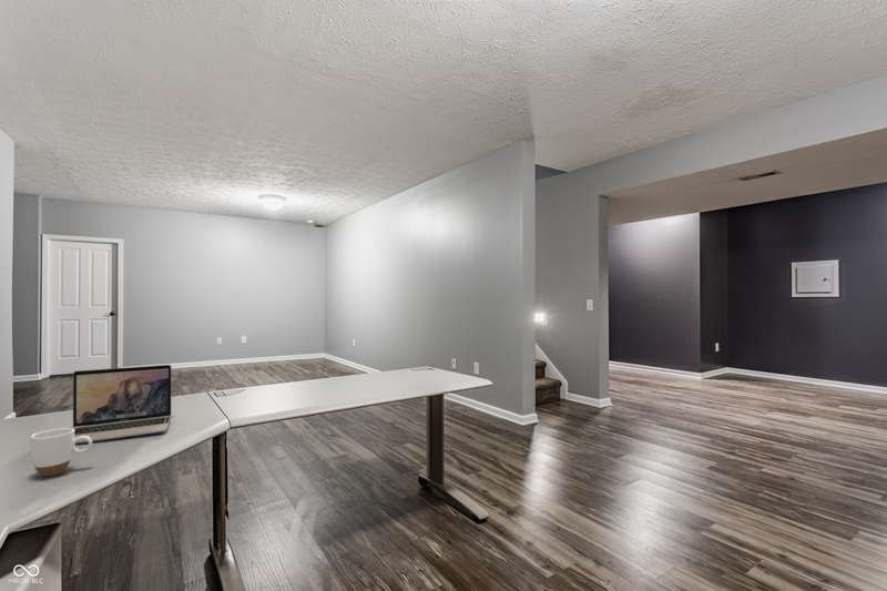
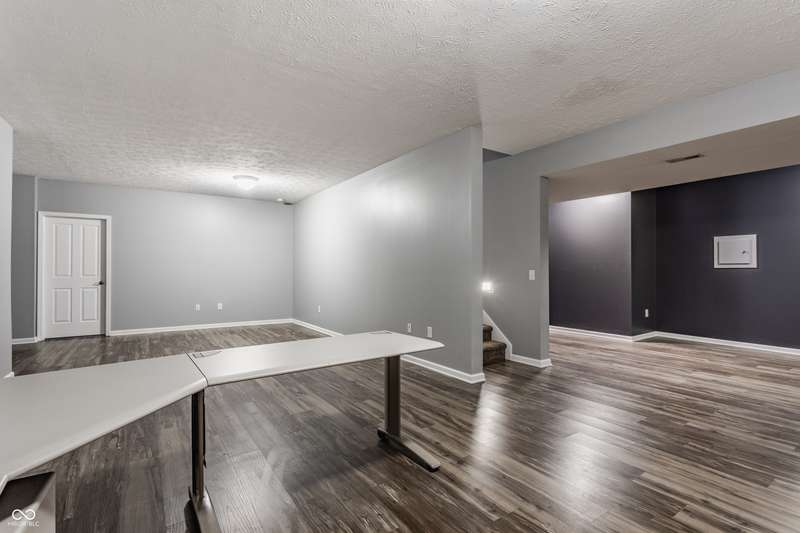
- laptop [72,364,172,445]
- mug [30,427,93,478]
